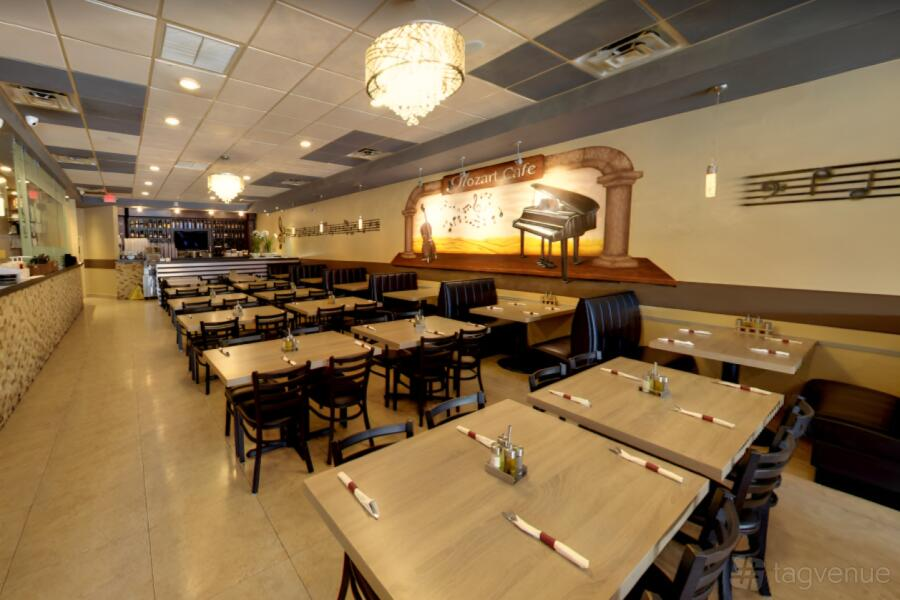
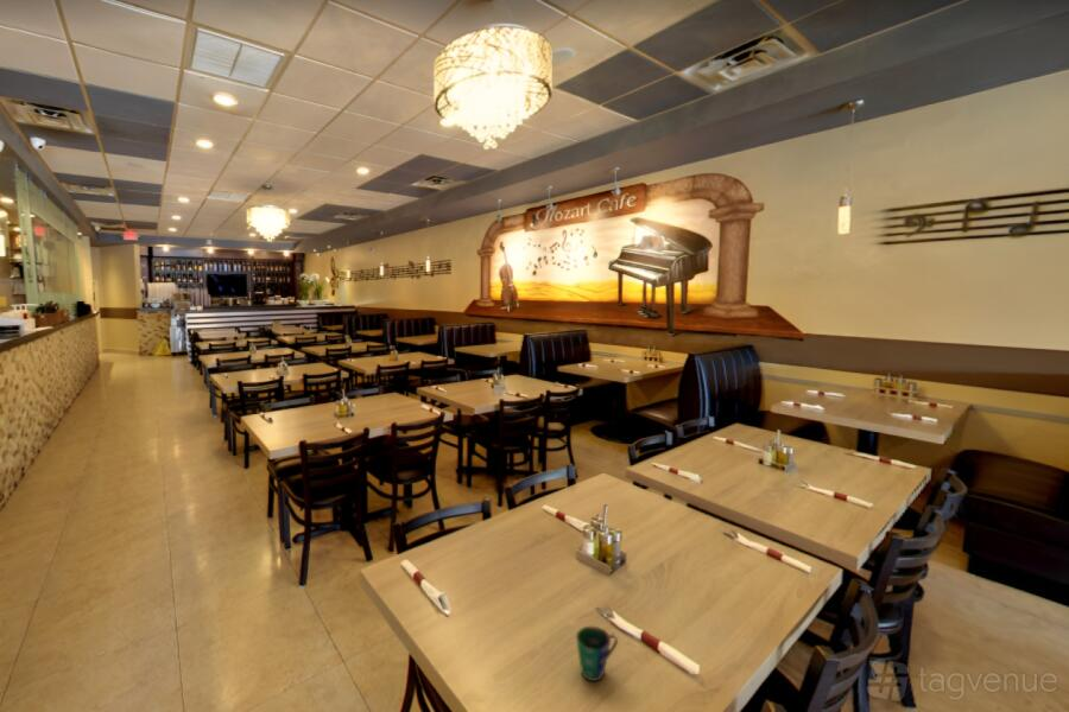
+ cup [575,625,619,682]
